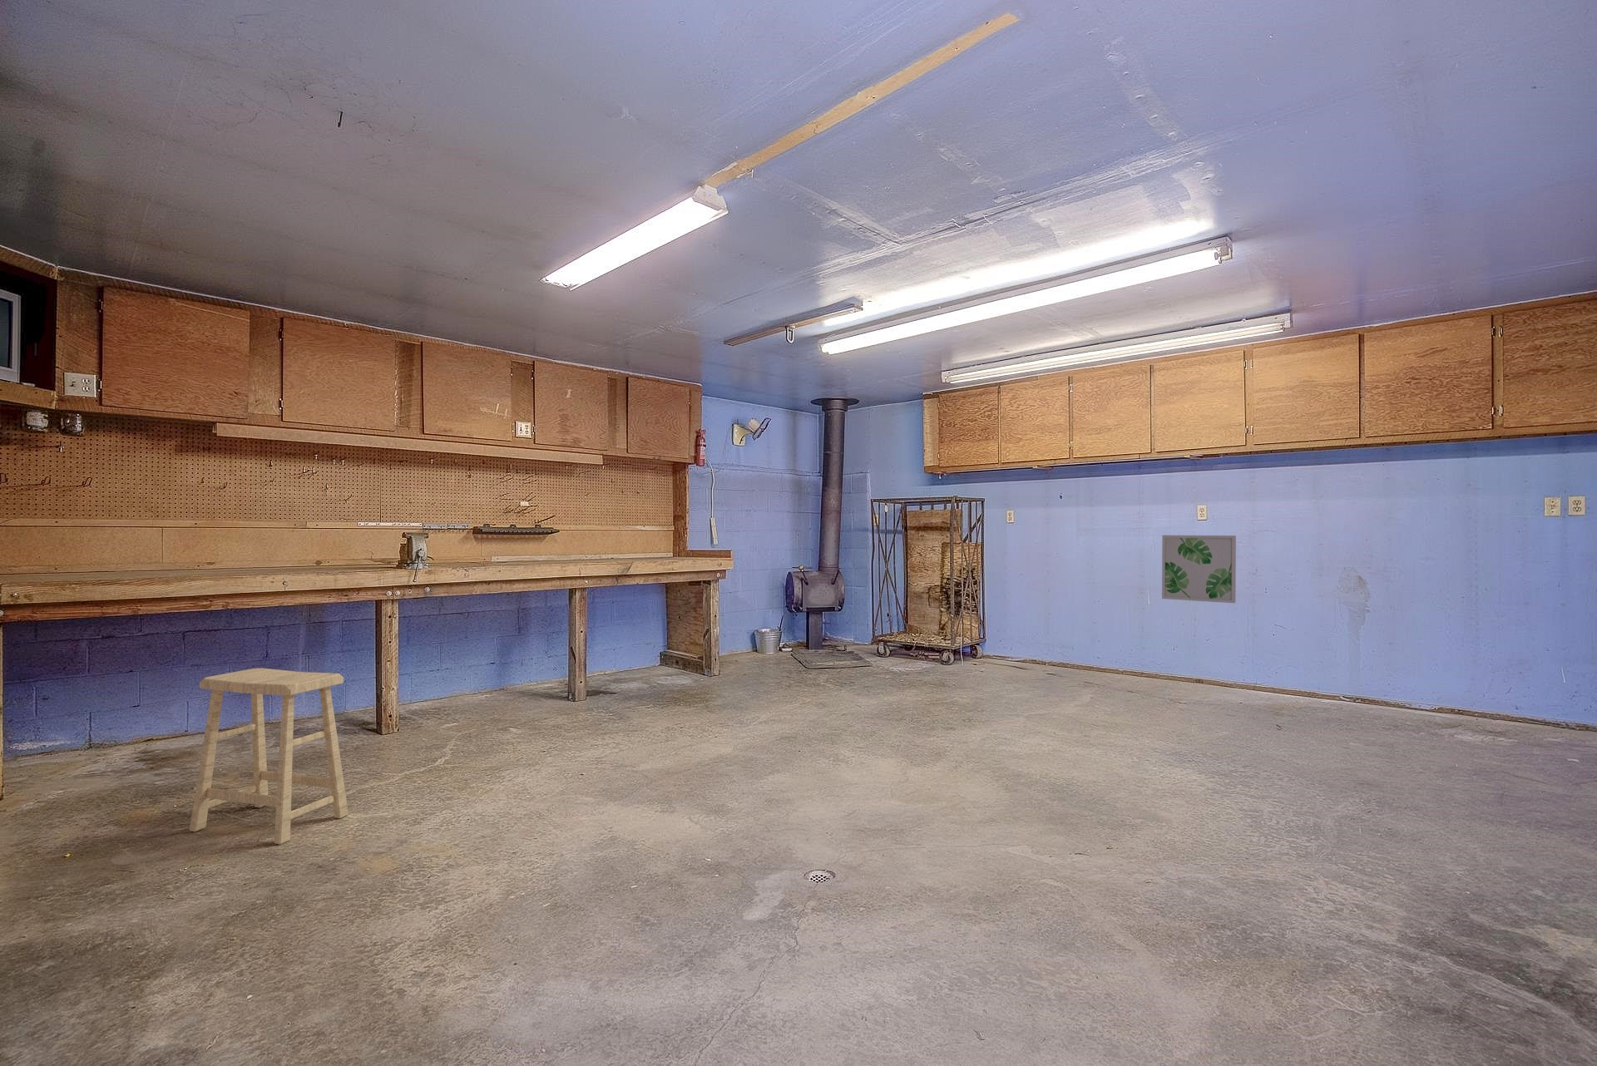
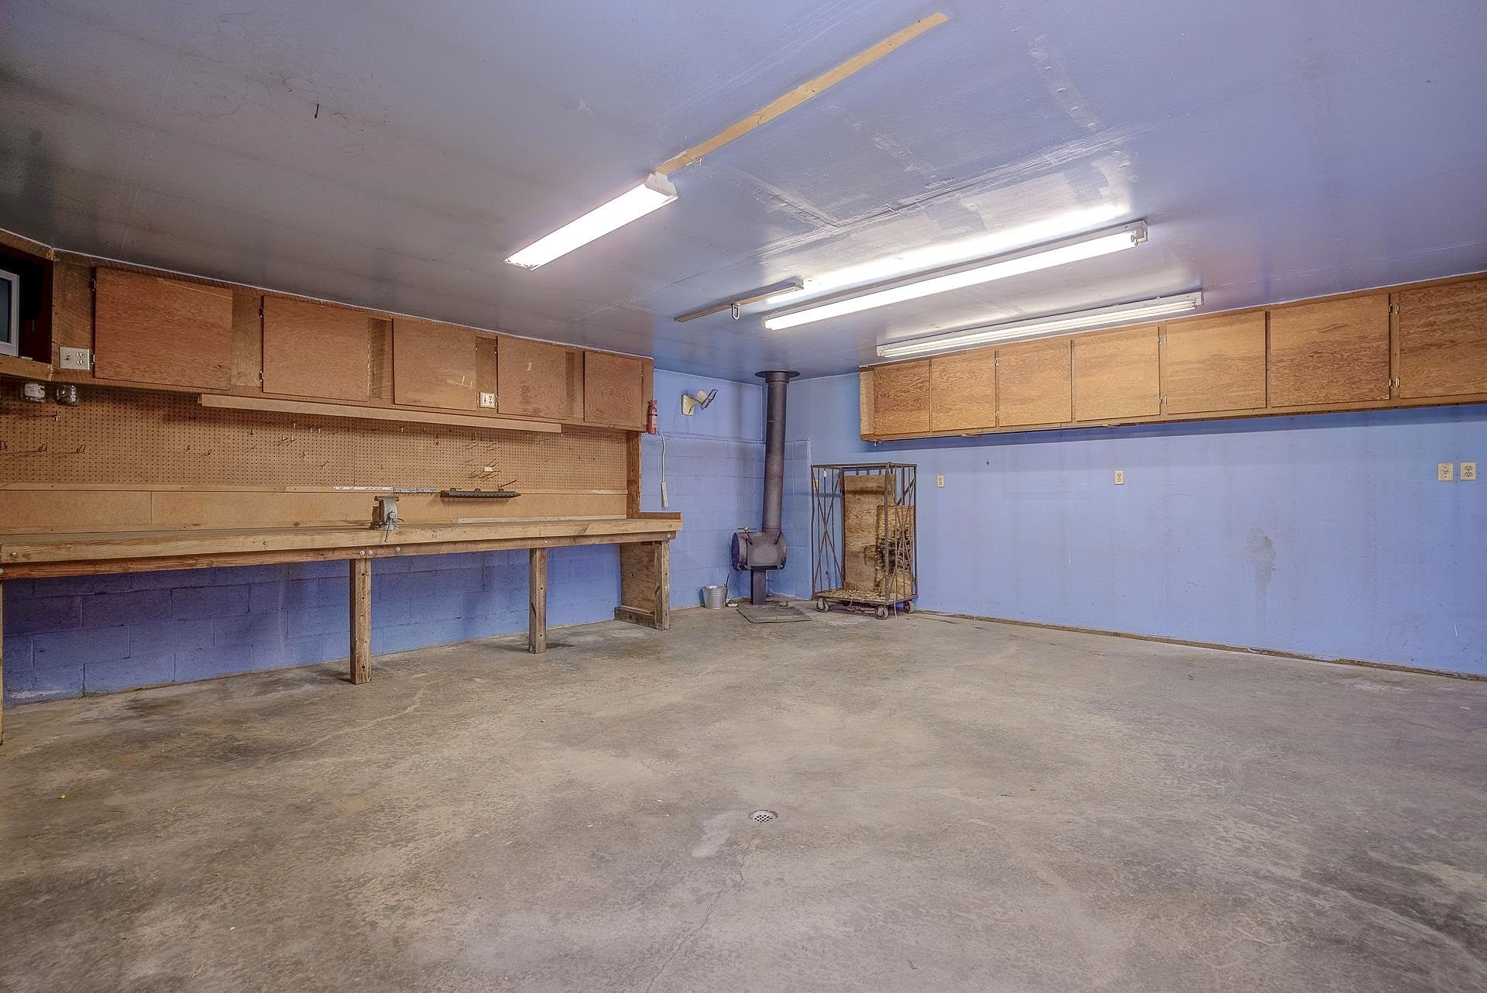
- wall art [1161,534,1236,603]
- stool [189,667,350,846]
